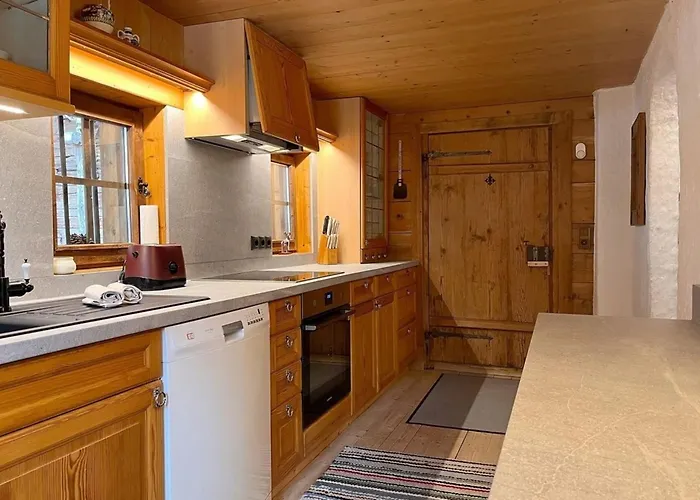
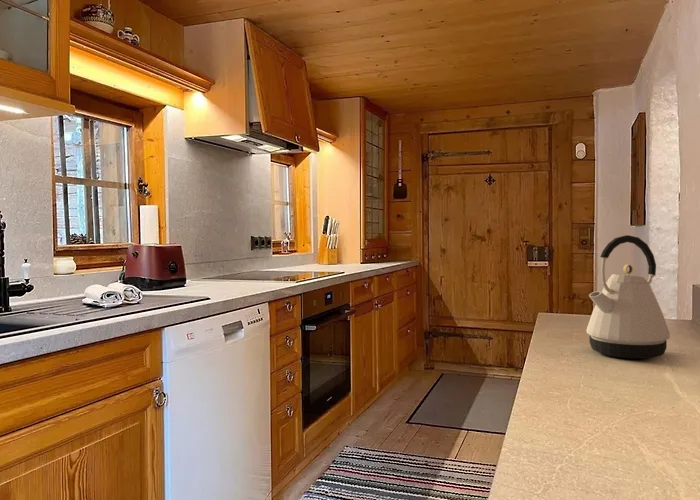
+ kettle [586,234,671,360]
